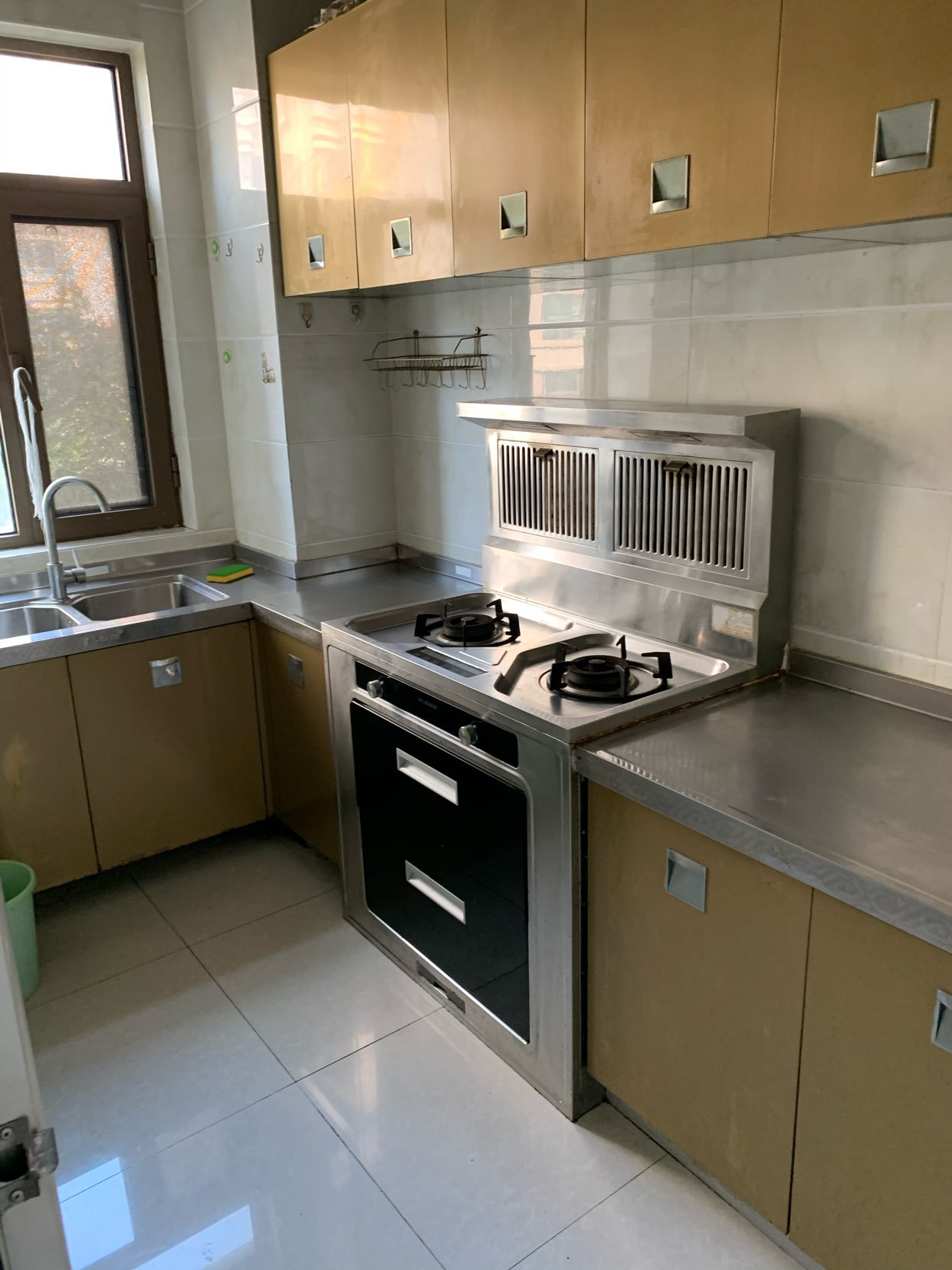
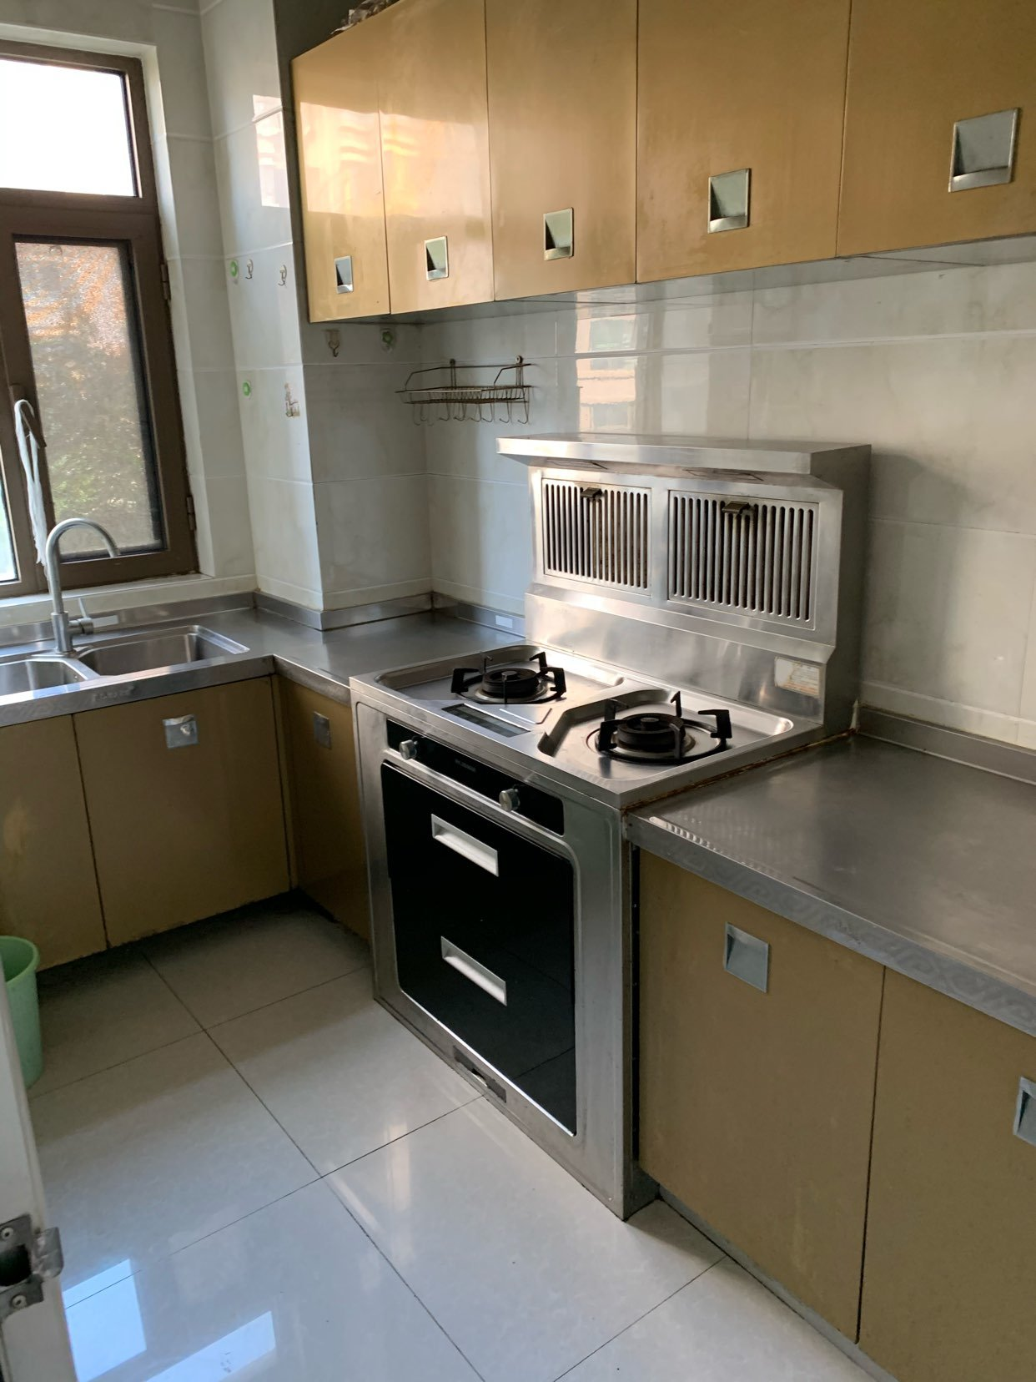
- dish sponge [205,564,254,583]
